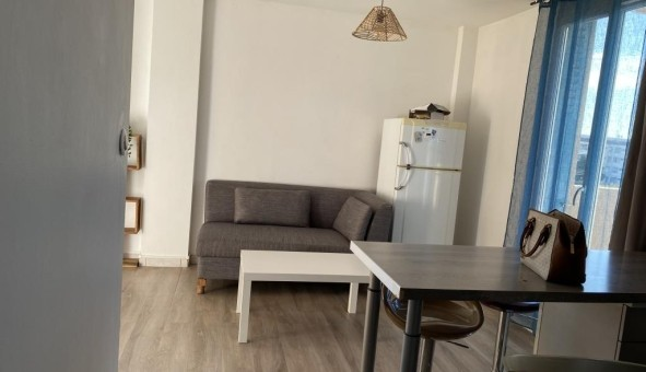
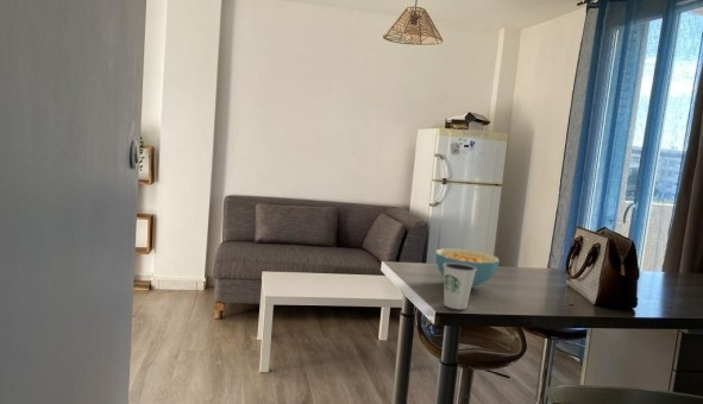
+ dixie cup [442,263,476,310]
+ cereal bowl [434,247,501,289]
